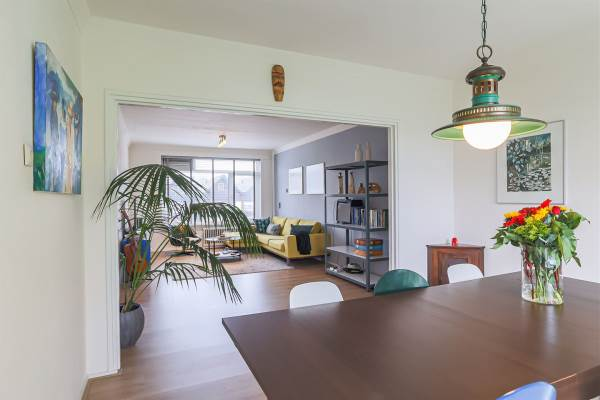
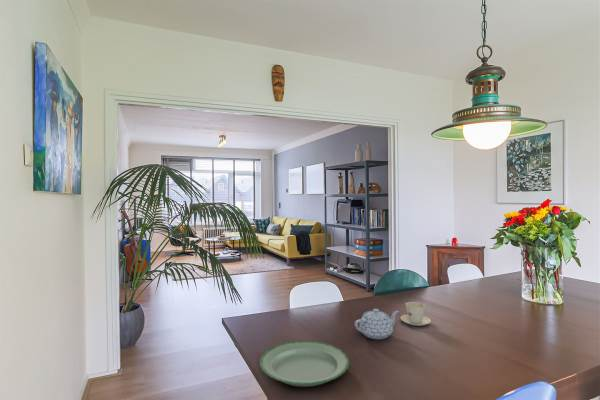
+ teapot [354,308,400,340]
+ plate [259,340,351,388]
+ teacup [400,301,432,327]
